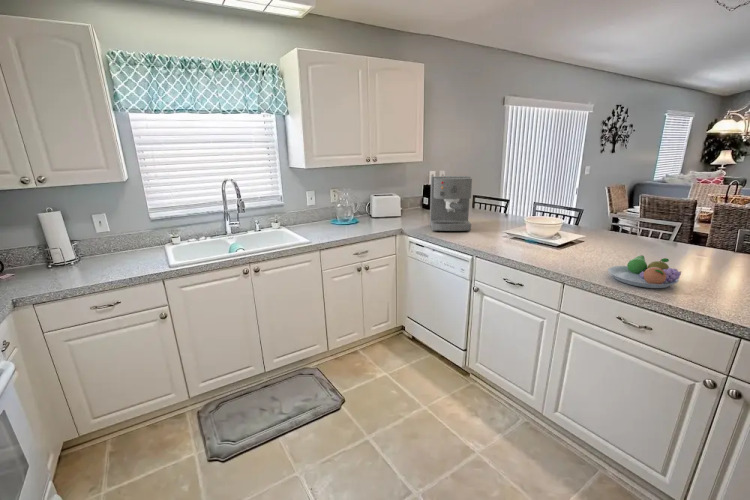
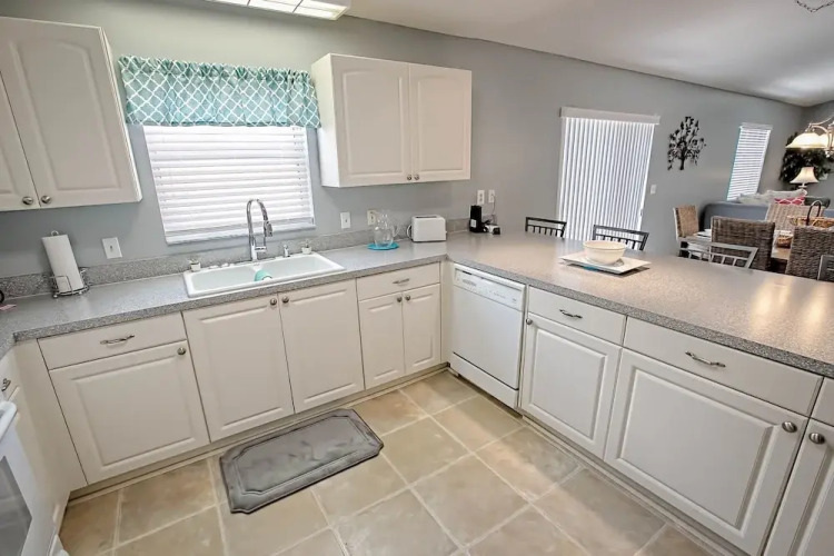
- fruit bowl [607,254,682,289]
- coffee maker [429,175,473,232]
